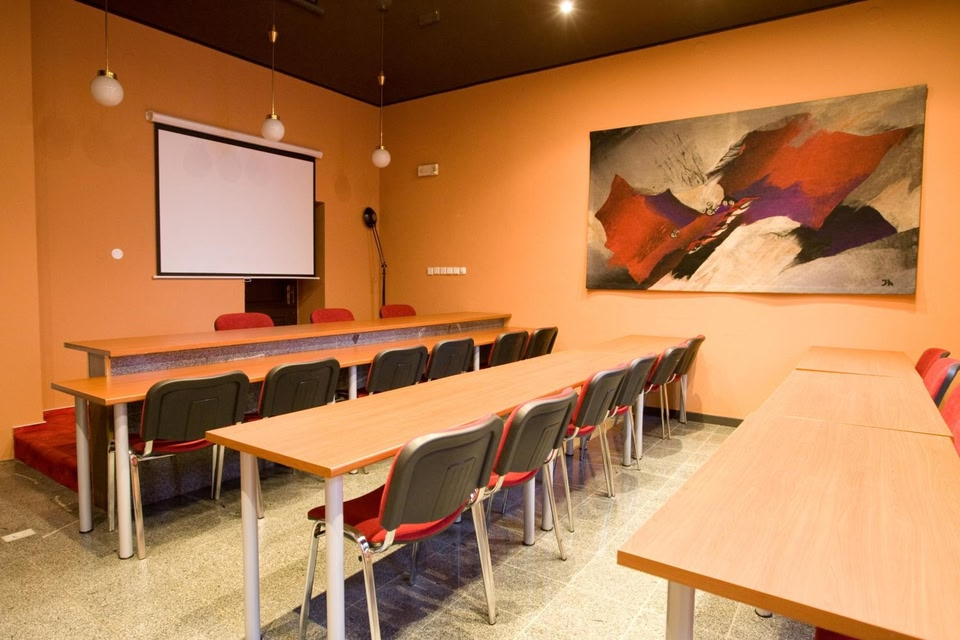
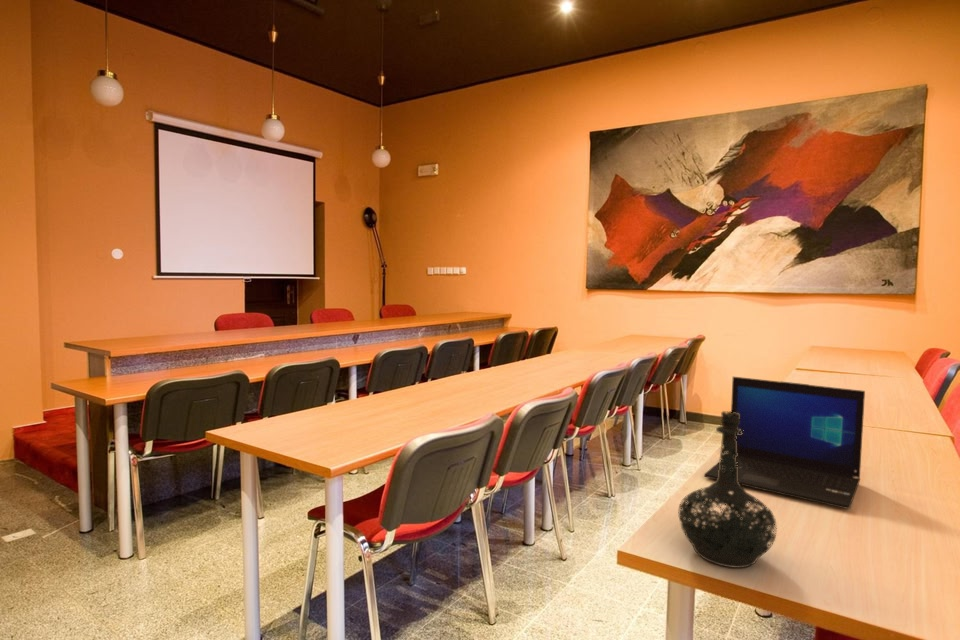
+ bottle [677,410,778,569]
+ laptop [703,376,866,510]
